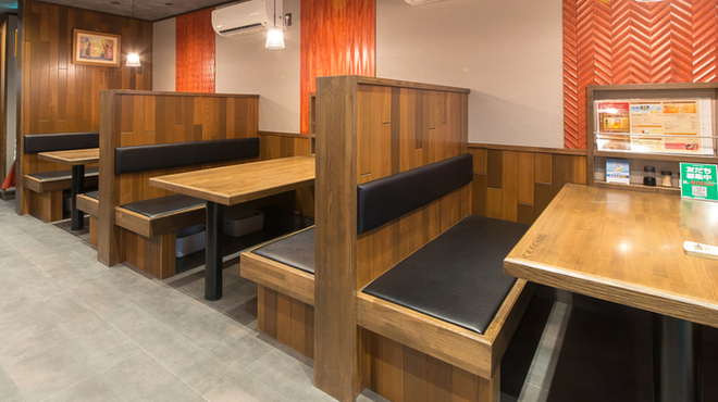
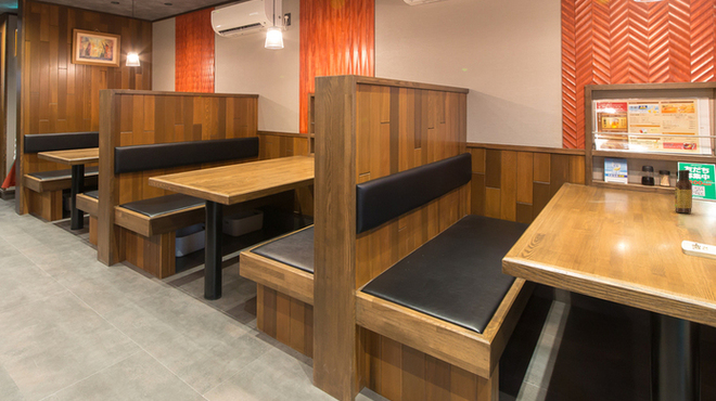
+ sauce bottle [674,169,693,214]
